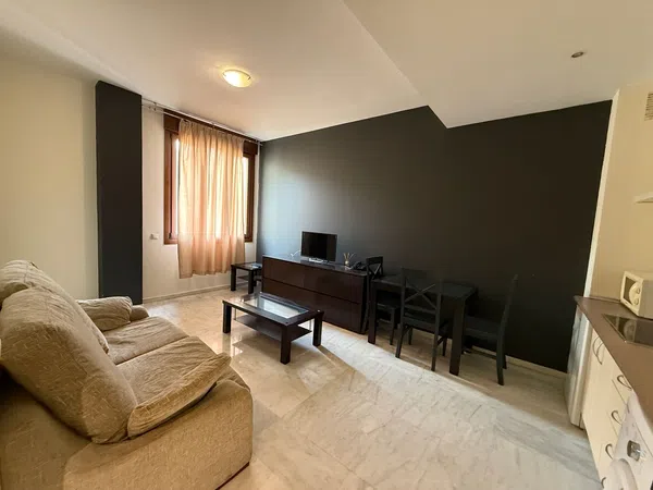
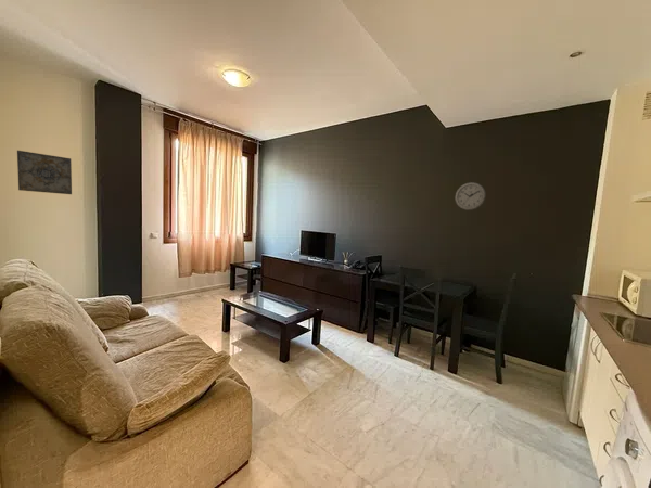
+ wall art [16,150,73,195]
+ wall clock [454,181,487,211]
